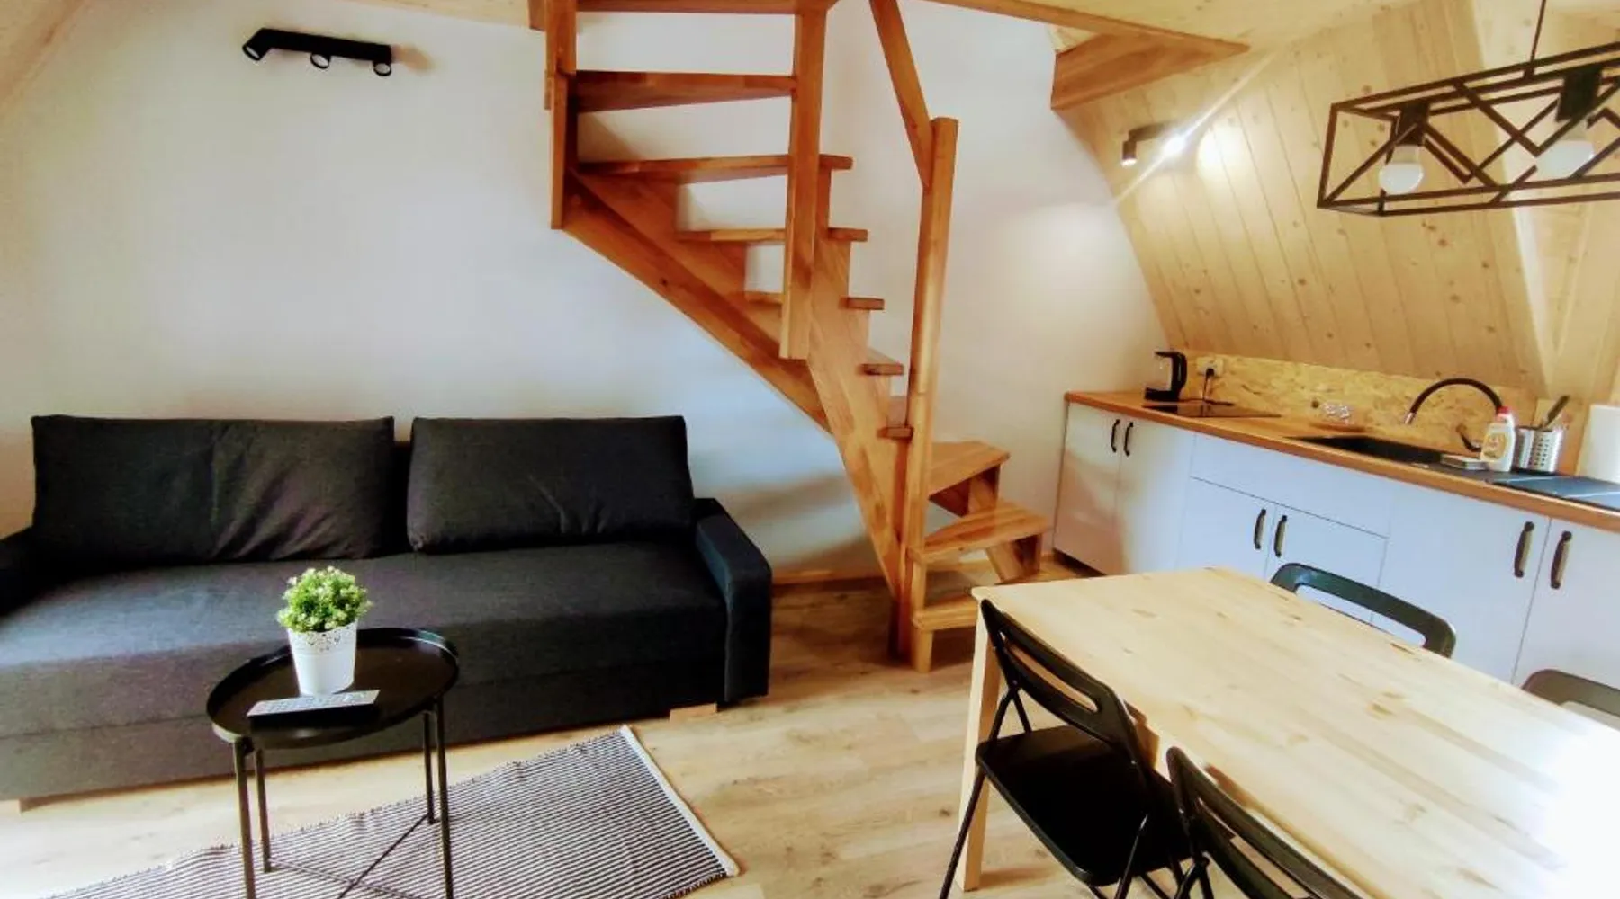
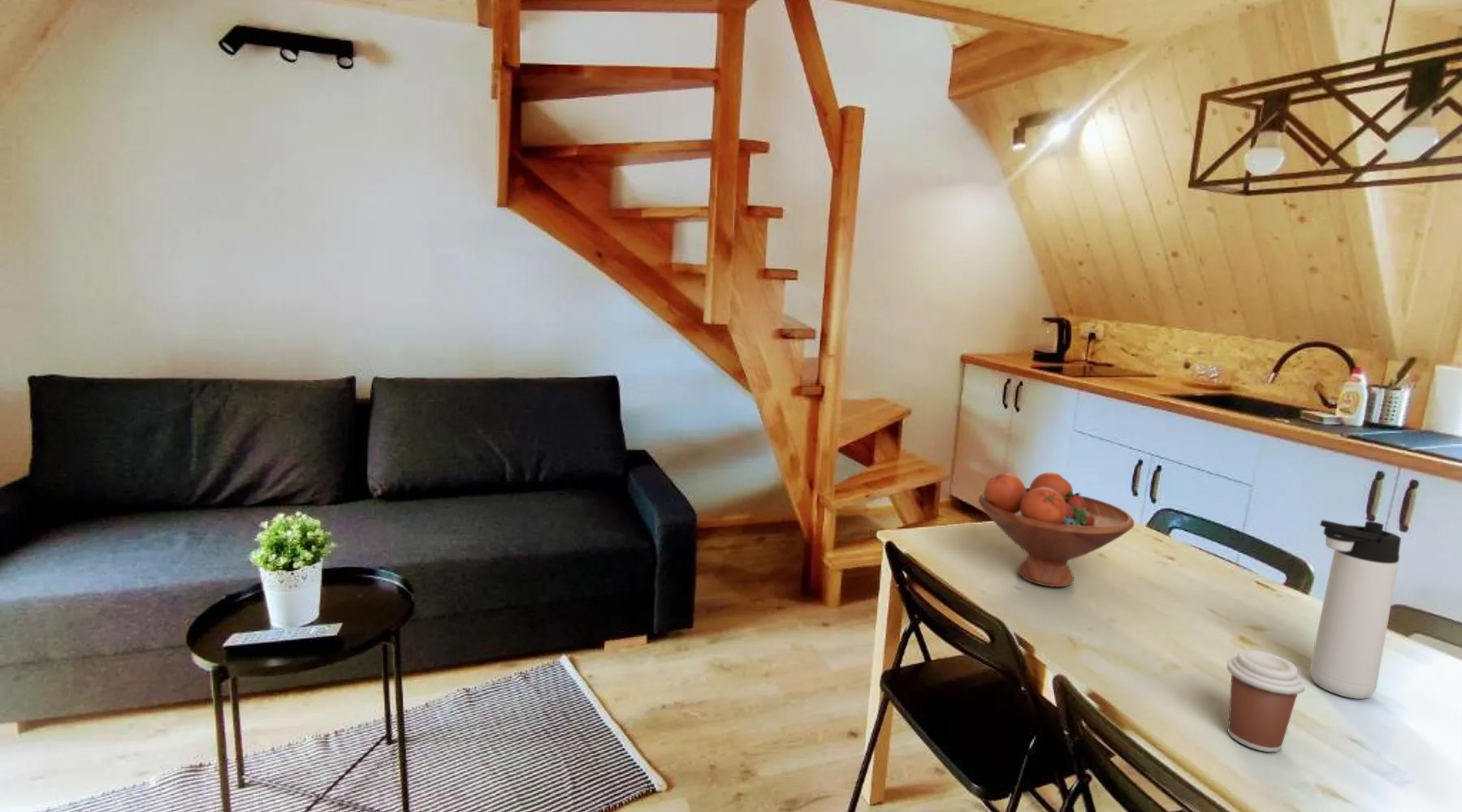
+ coffee cup [1226,649,1306,753]
+ fruit bowl [978,472,1135,588]
+ thermos bottle [1309,519,1402,700]
